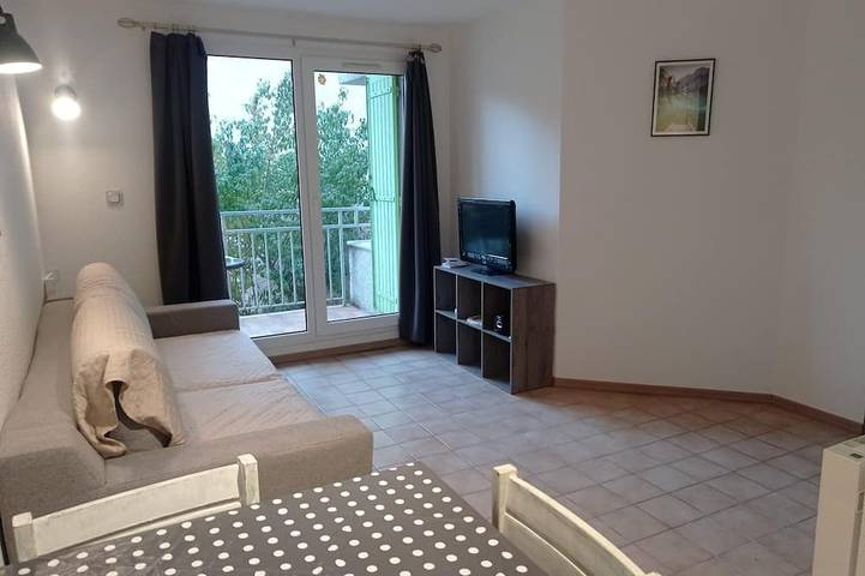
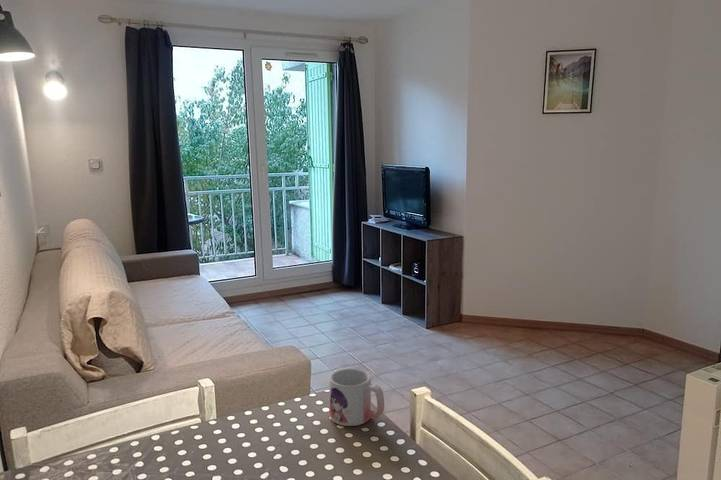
+ mug [328,368,385,427]
